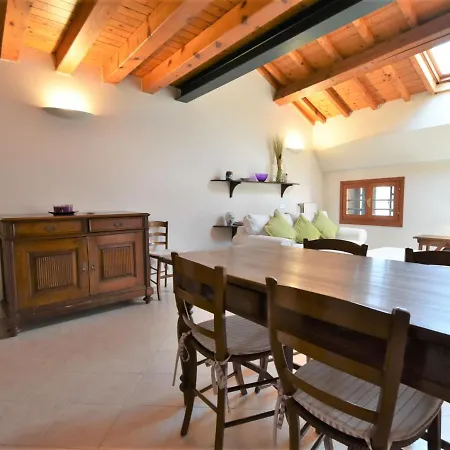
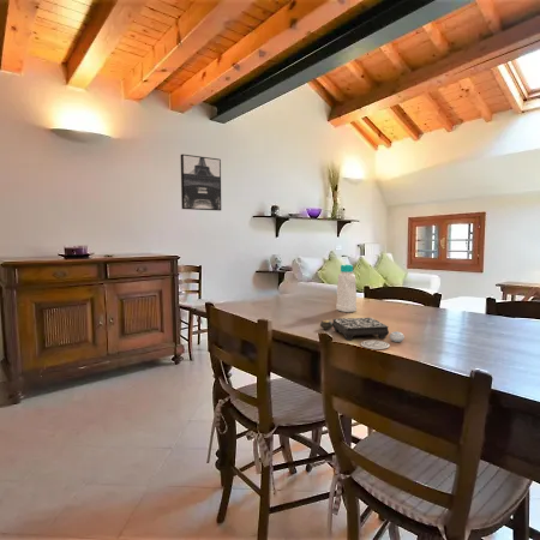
+ bottle [335,264,358,313]
+ board game [319,317,406,350]
+ wall art [180,154,222,212]
